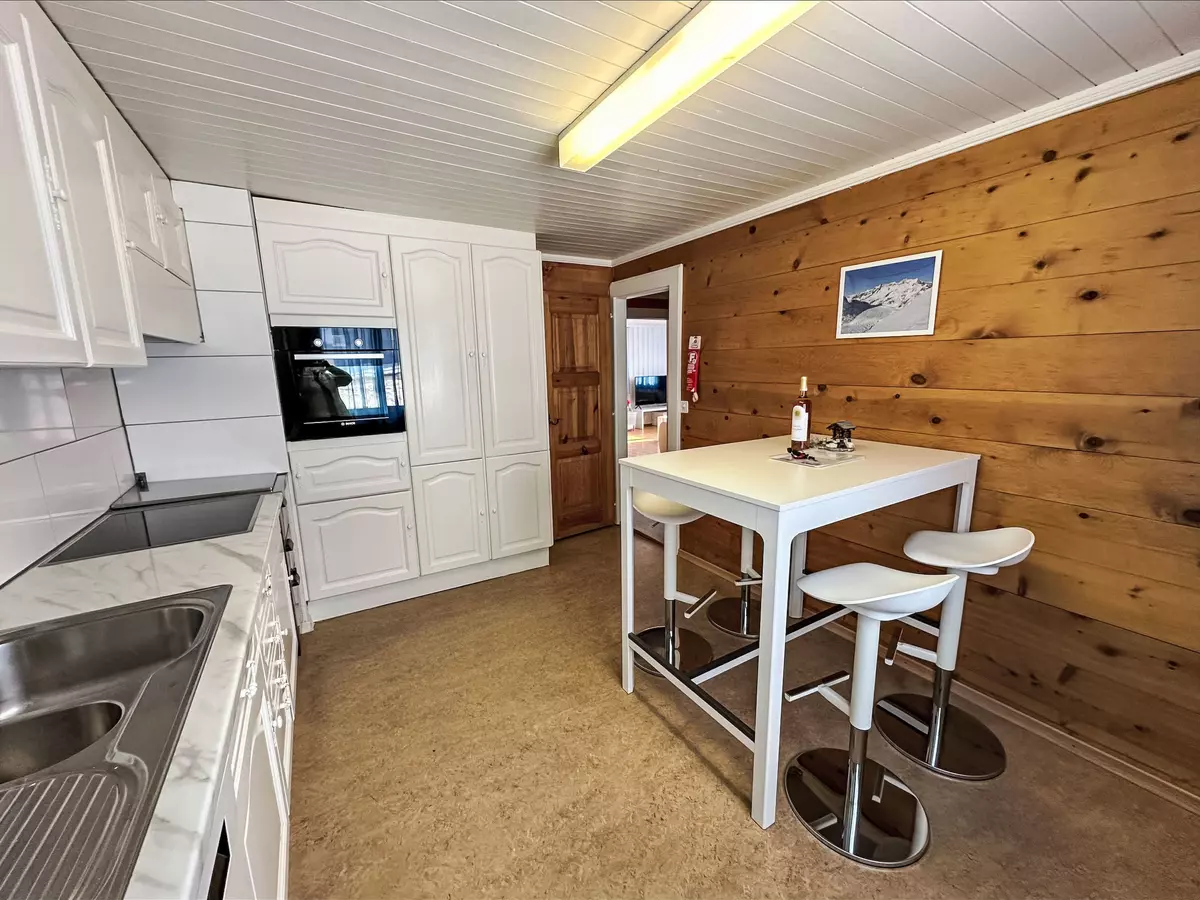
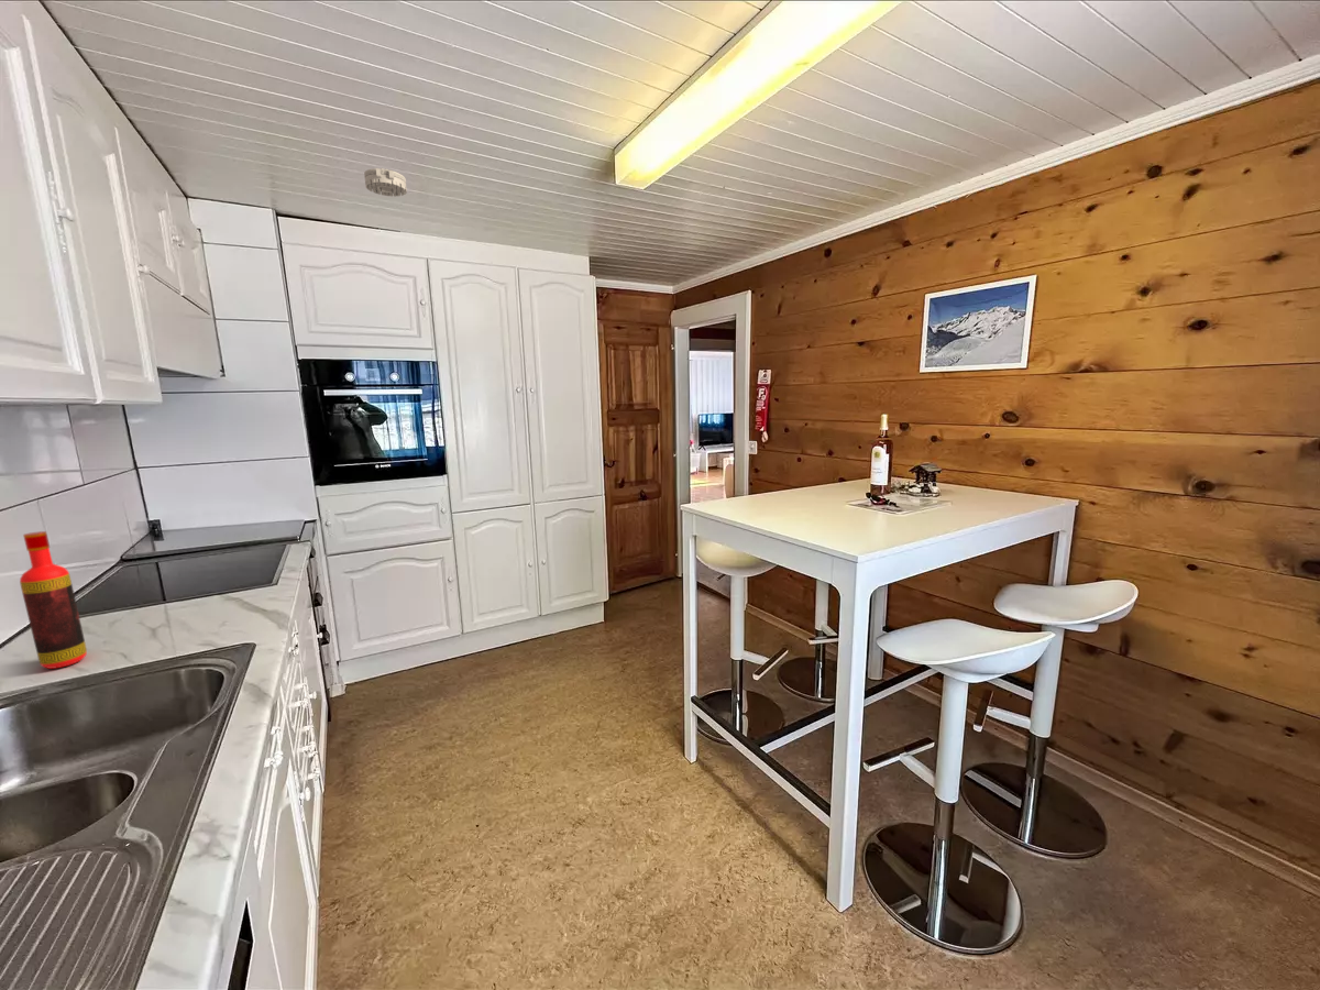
+ smoke detector [363,167,408,198]
+ bottle [19,530,88,670]
